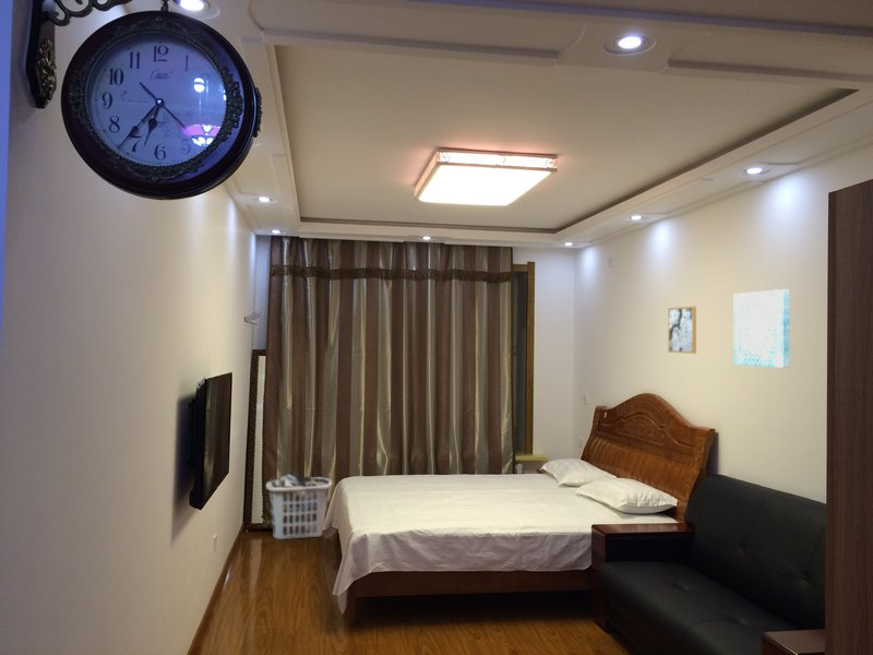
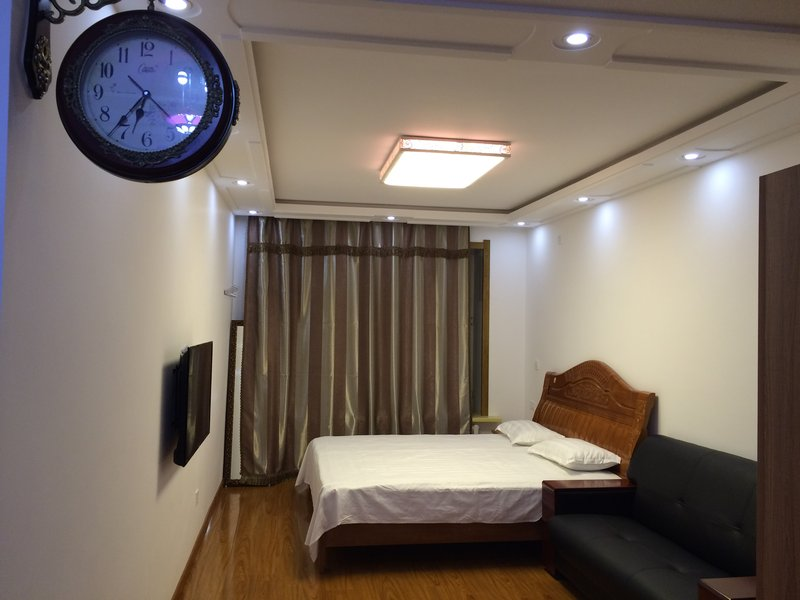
- wall art [733,288,790,369]
- wall art [667,306,697,355]
- clothes hamper [265,471,334,540]
